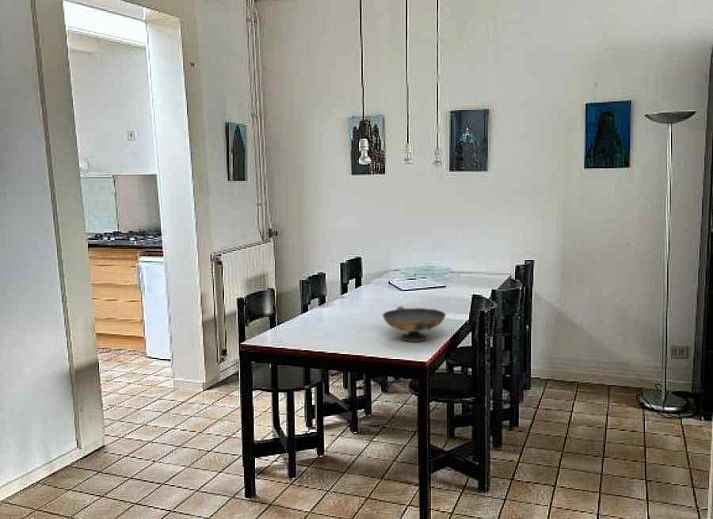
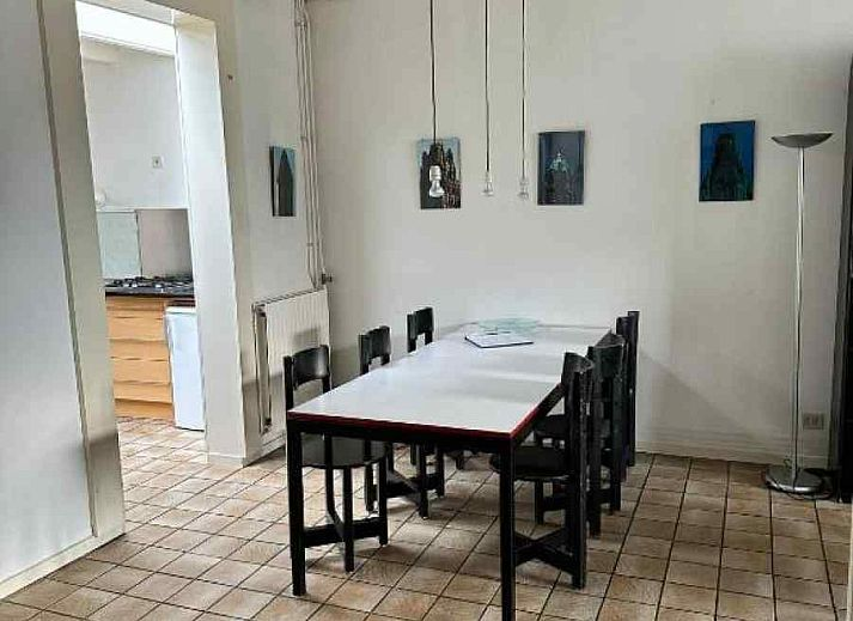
- decorative bowl [382,306,447,343]
